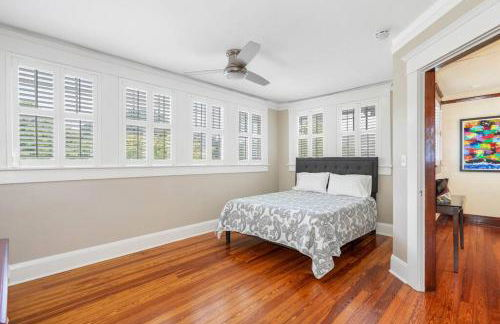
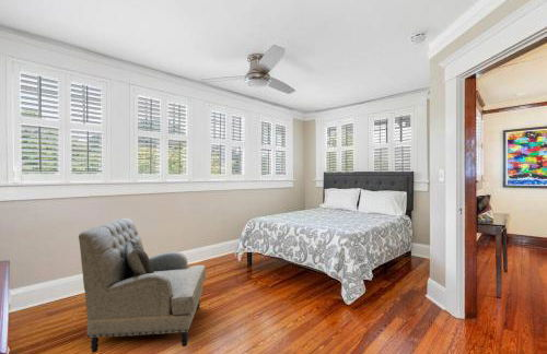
+ armchair [78,217,207,353]
